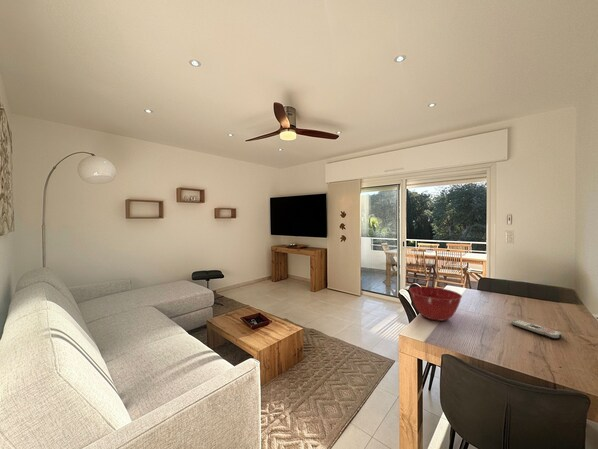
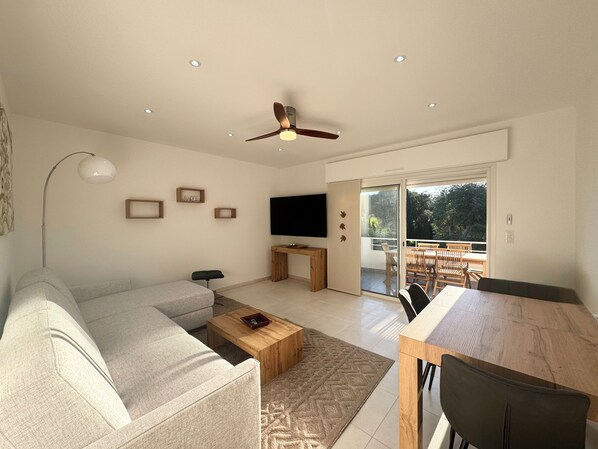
- mixing bowl [408,286,463,322]
- remote control [510,319,563,340]
